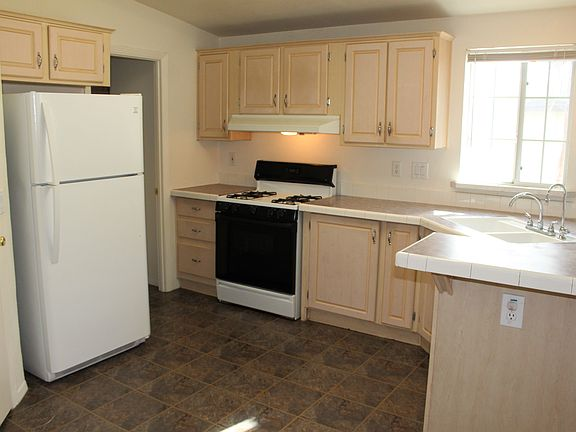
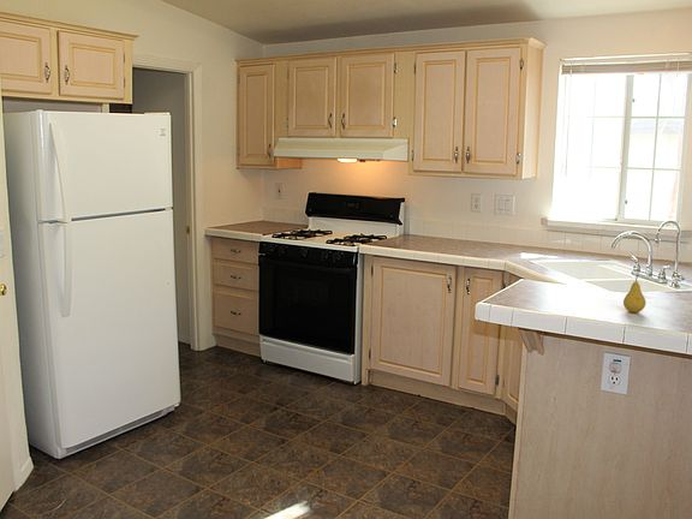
+ fruit [622,273,646,314]
